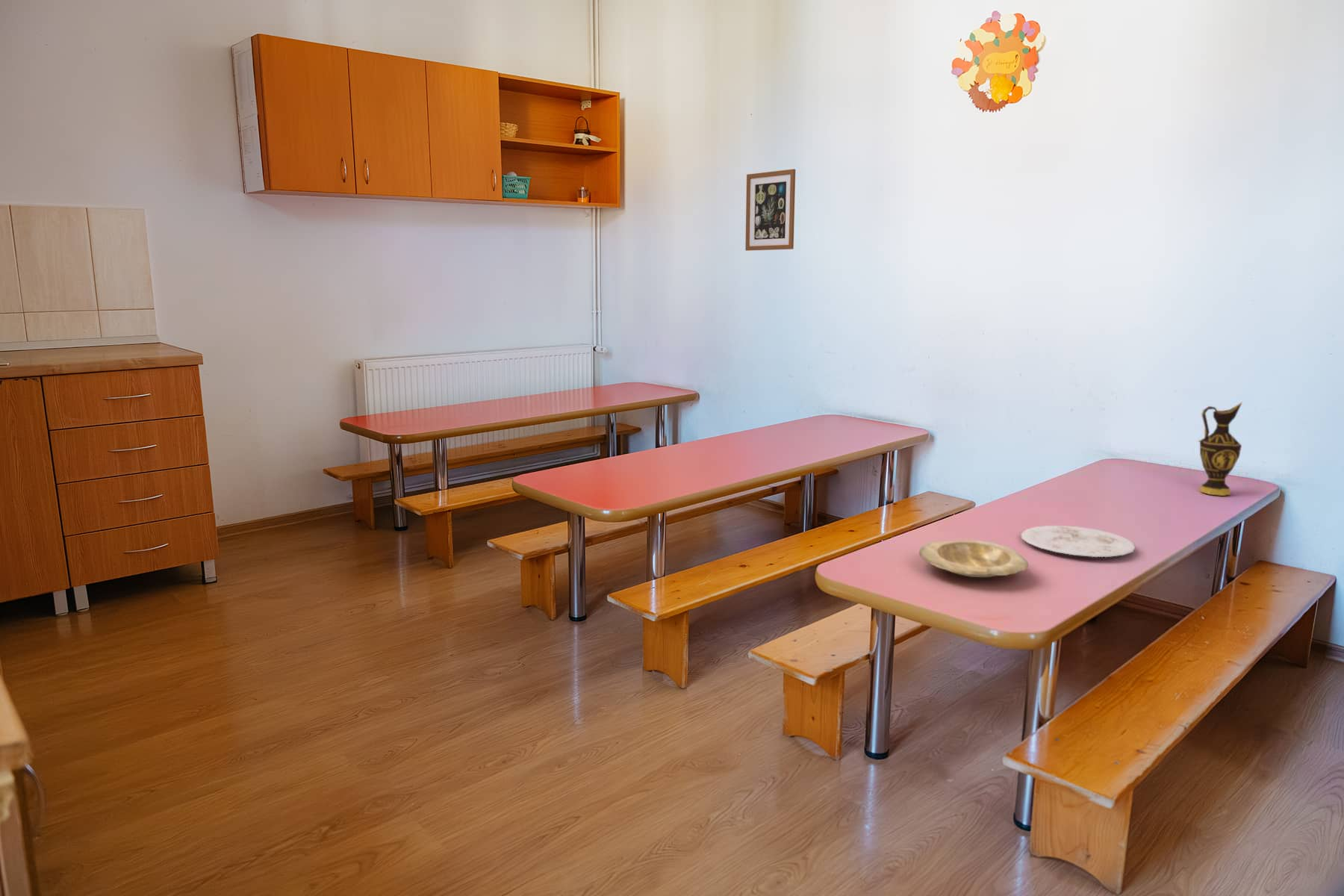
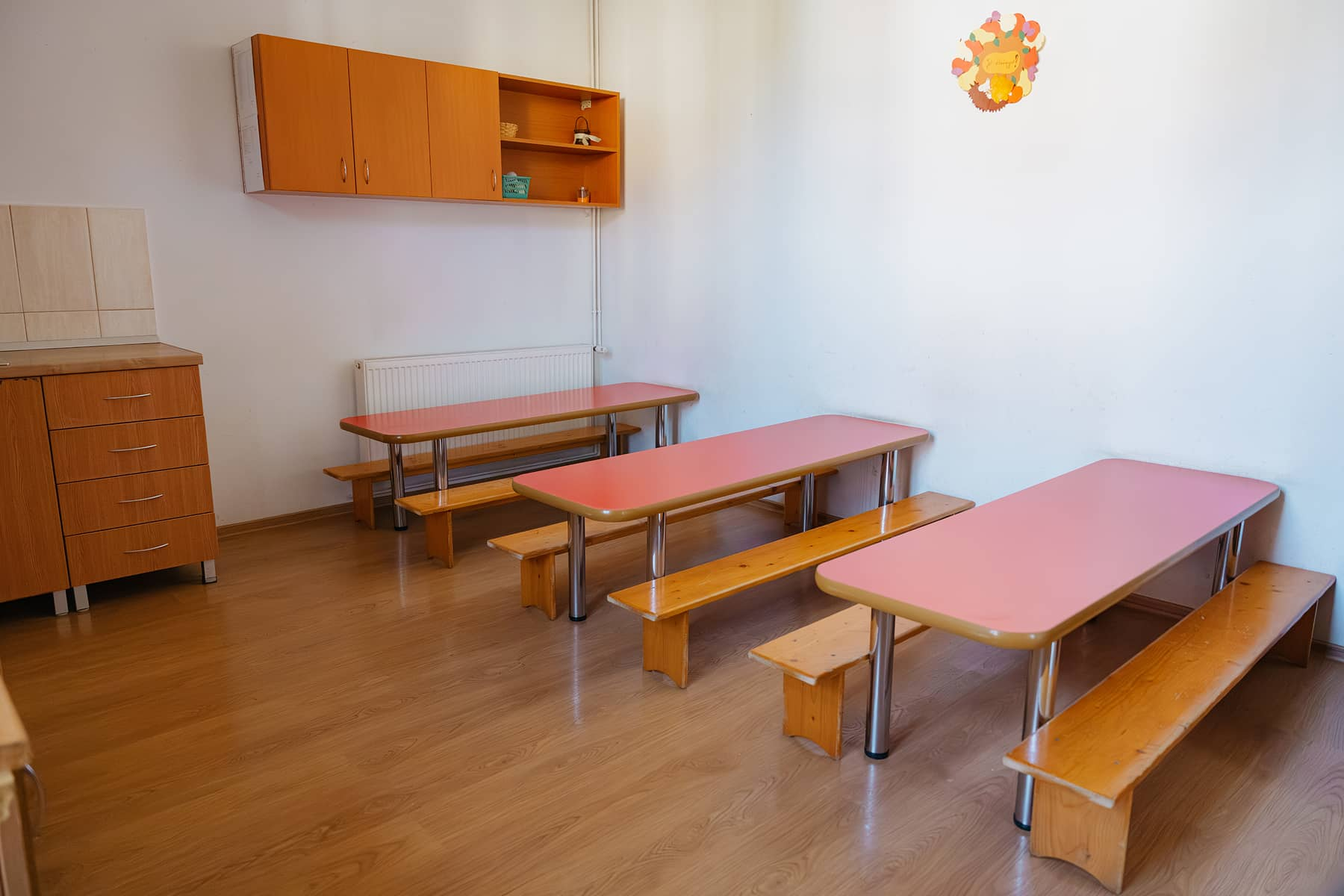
- pitcher [1197,402,1243,497]
- plate [1020,525,1136,558]
- wall art [744,168,796,252]
- plate [918,540,1029,578]
